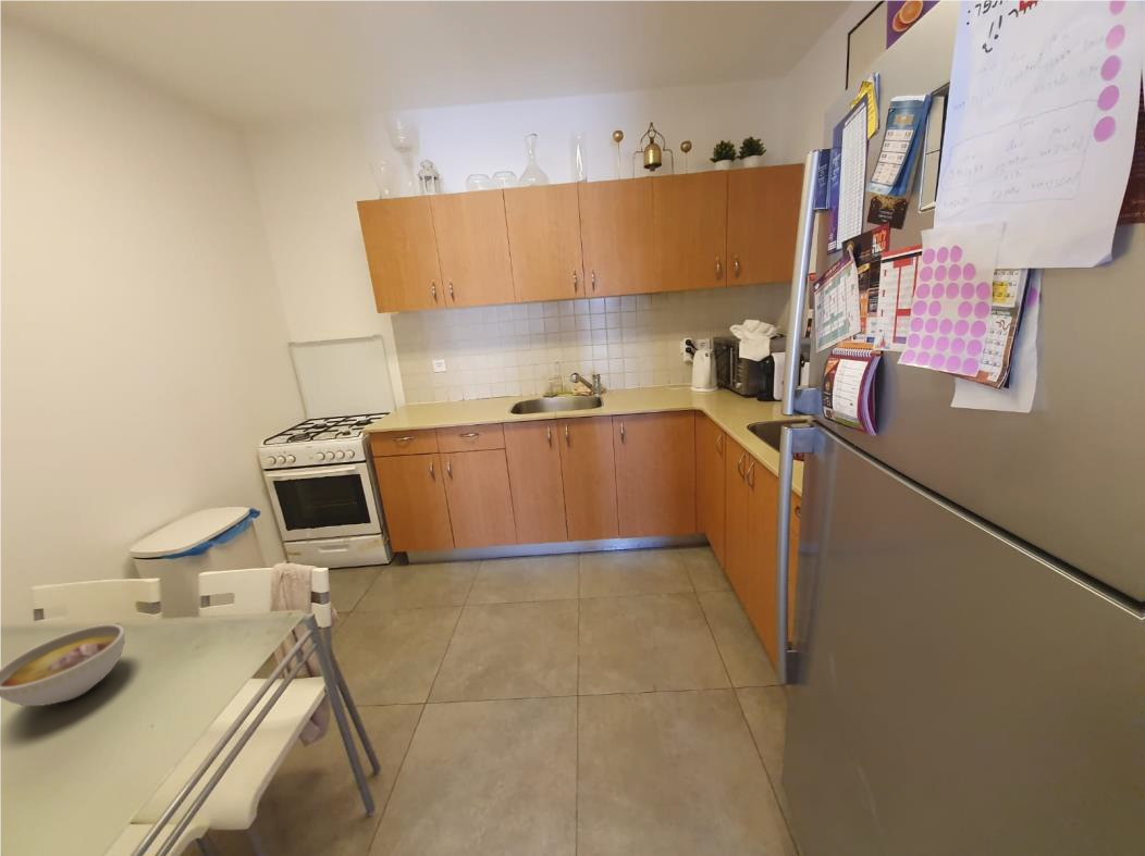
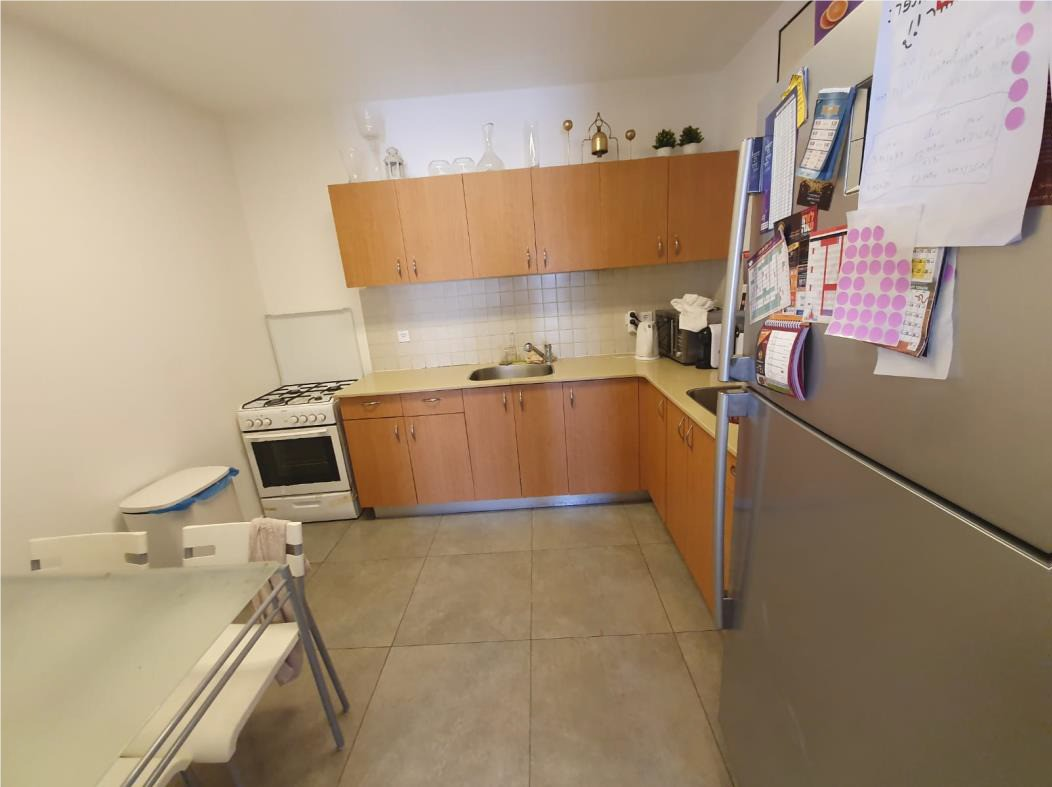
- bowl [0,623,126,707]
